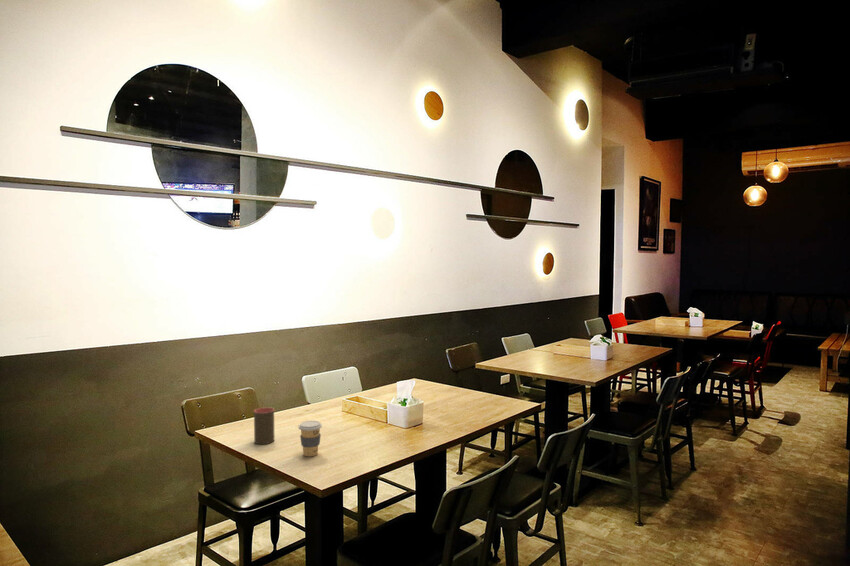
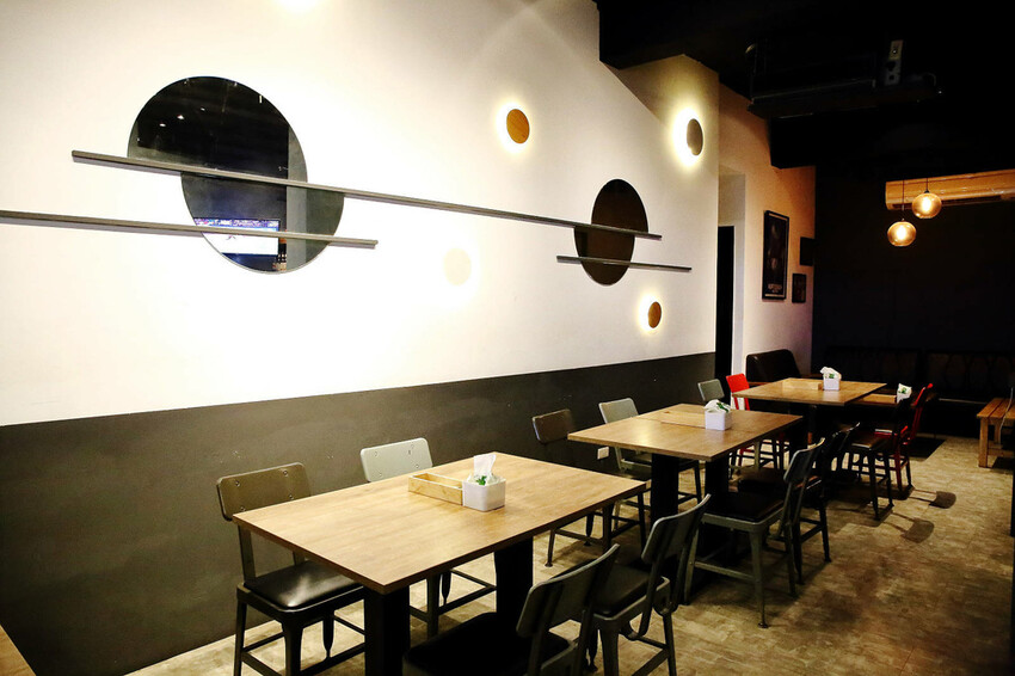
- coffee cup [297,420,323,457]
- cup [253,407,275,445]
